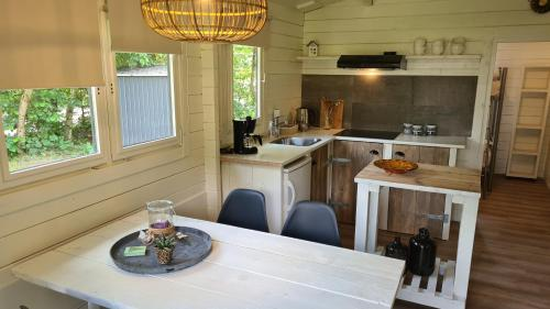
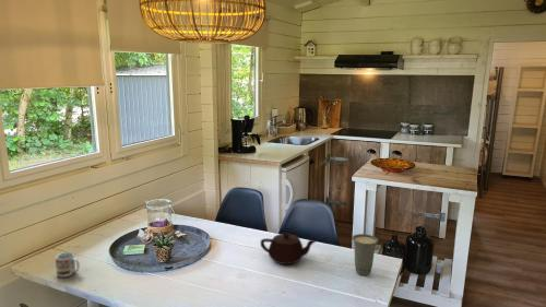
+ cup [55,251,81,278]
+ cup [351,233,379,276]
+ teapot [260,232,317,265]
